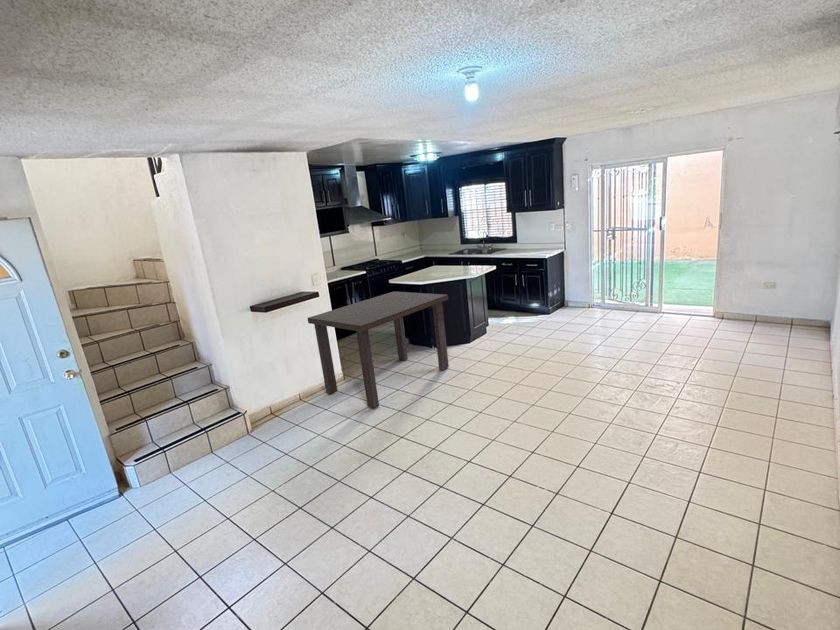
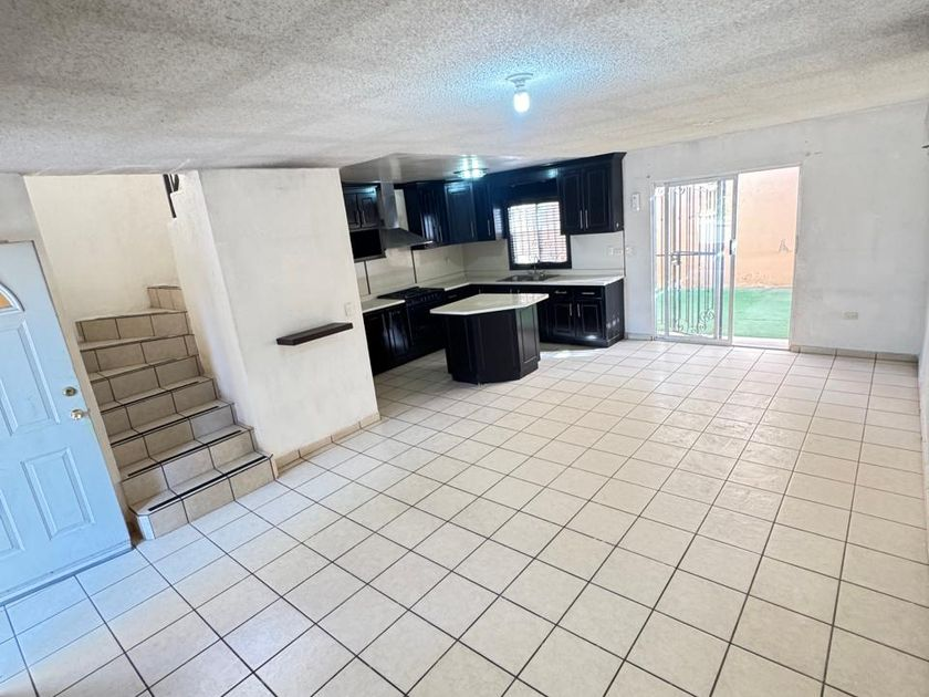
- dining table [306,291,450,409]
